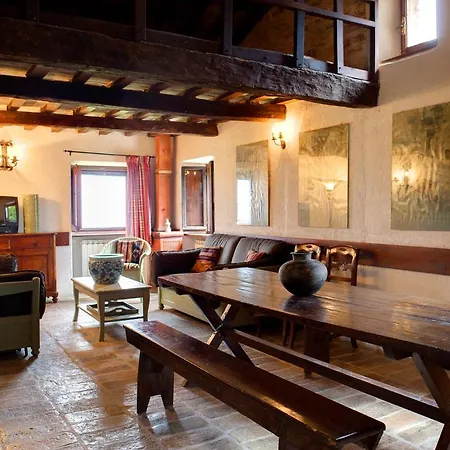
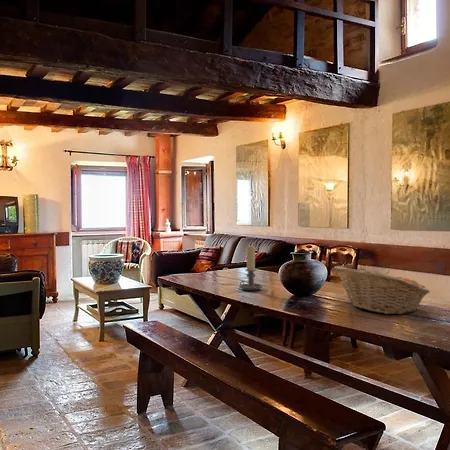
+ candle holder [238,244,264,292]
+ fruit basket [333,265,431,315]
